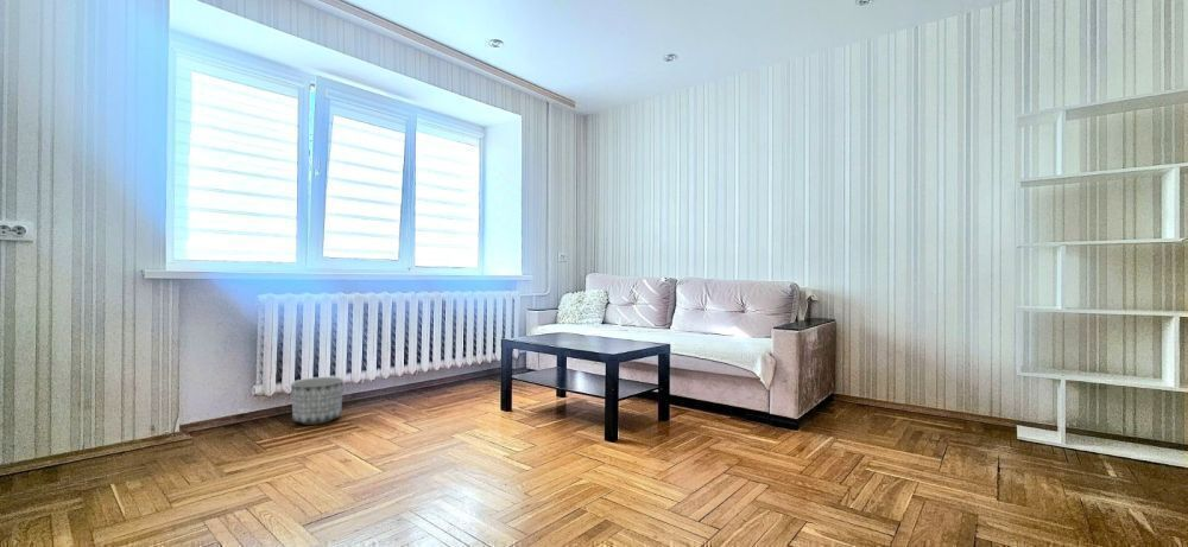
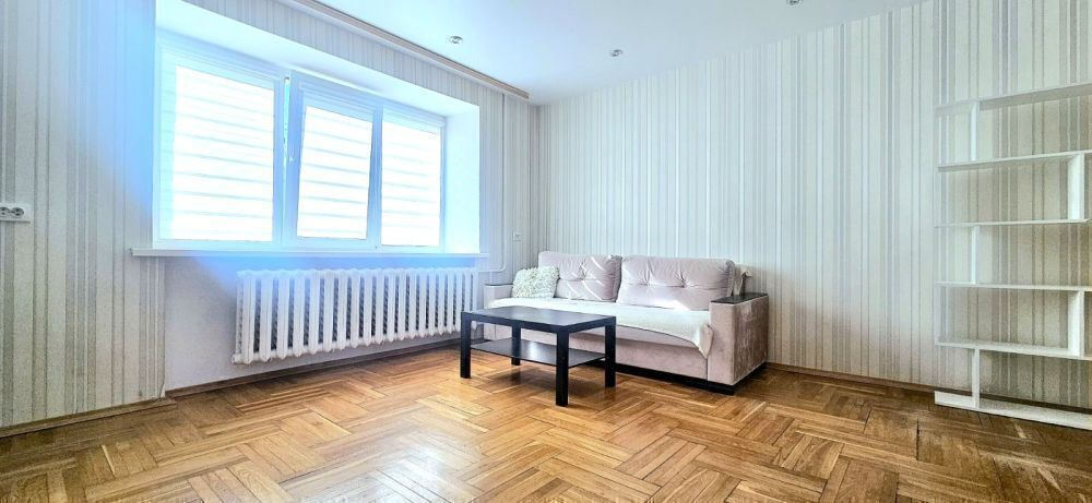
- planter [290,376,345,426]
